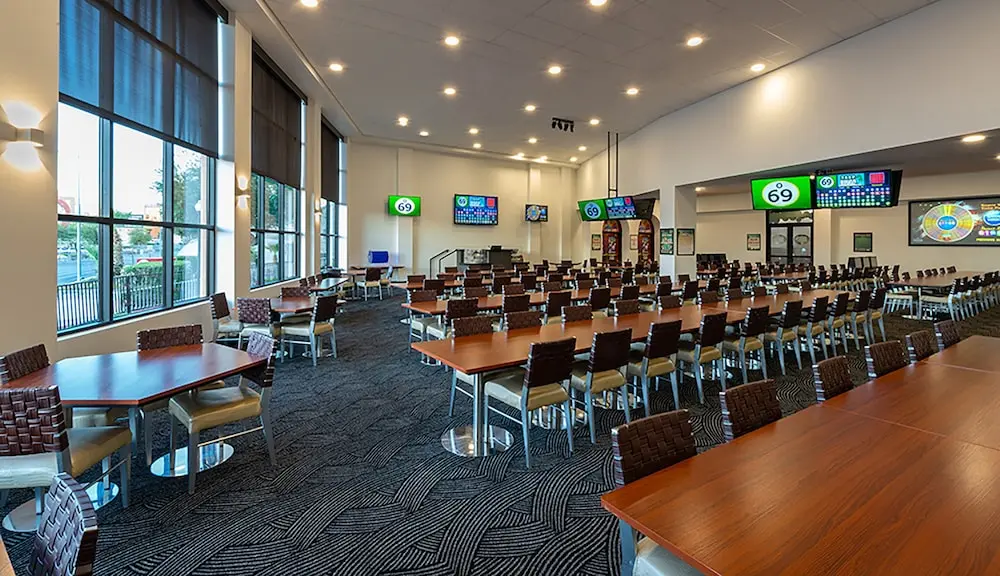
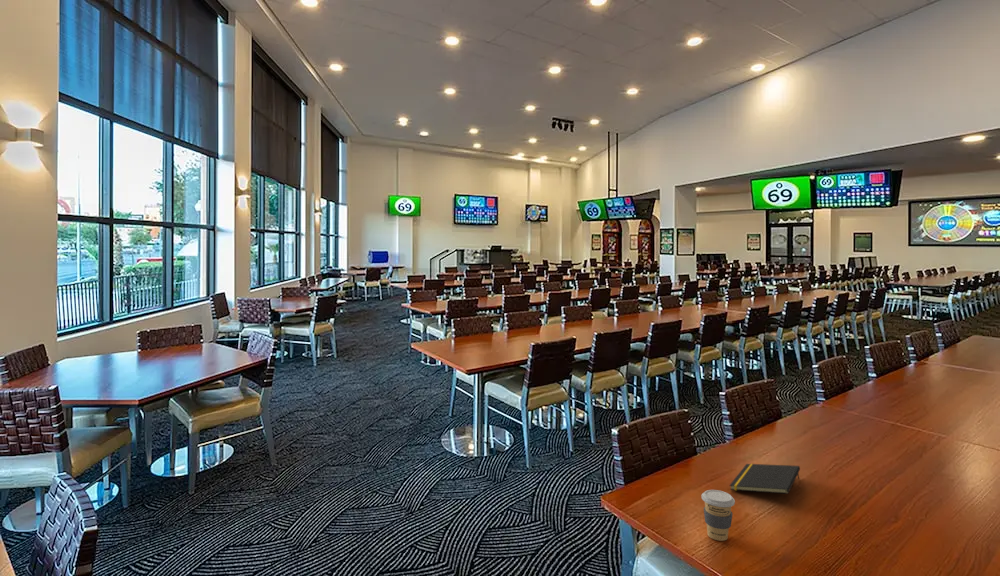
+ coffee cup [701,489,736,542]
+ notepad [729,463,801,495]
